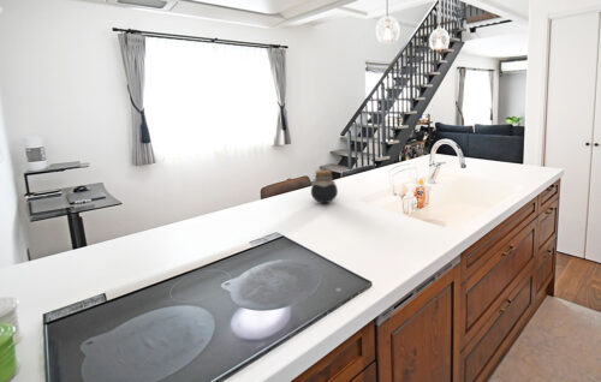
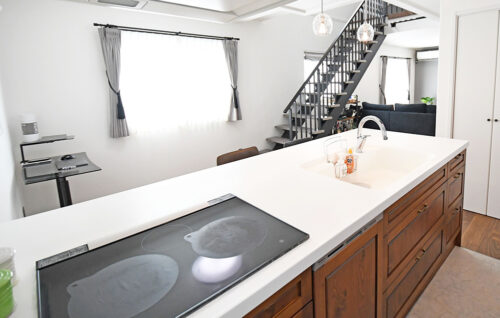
- jar [310,169,339,204]
